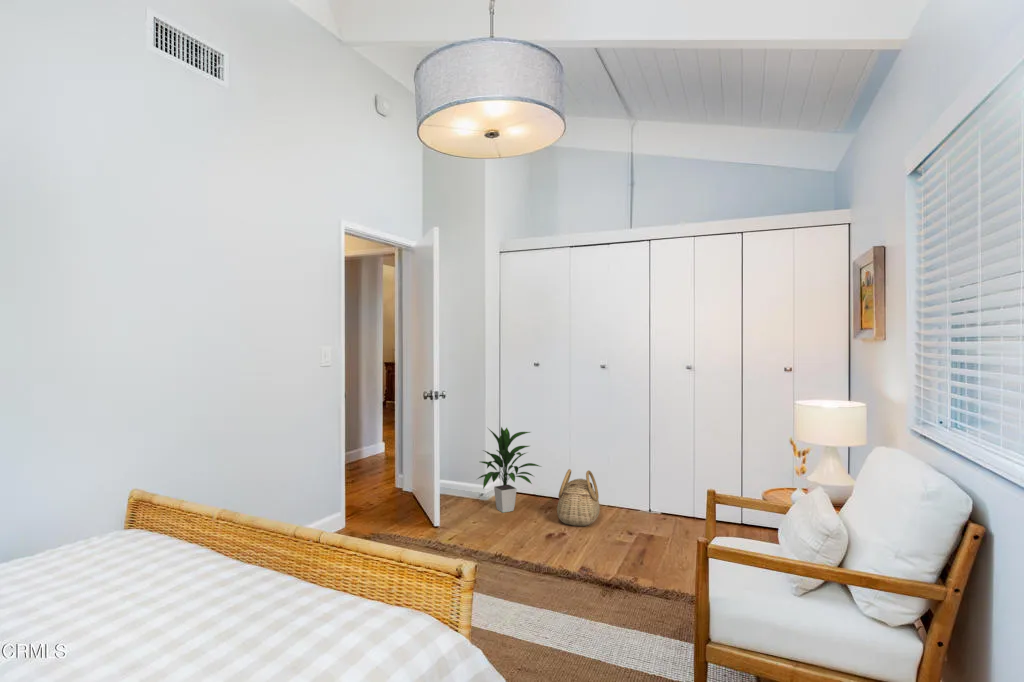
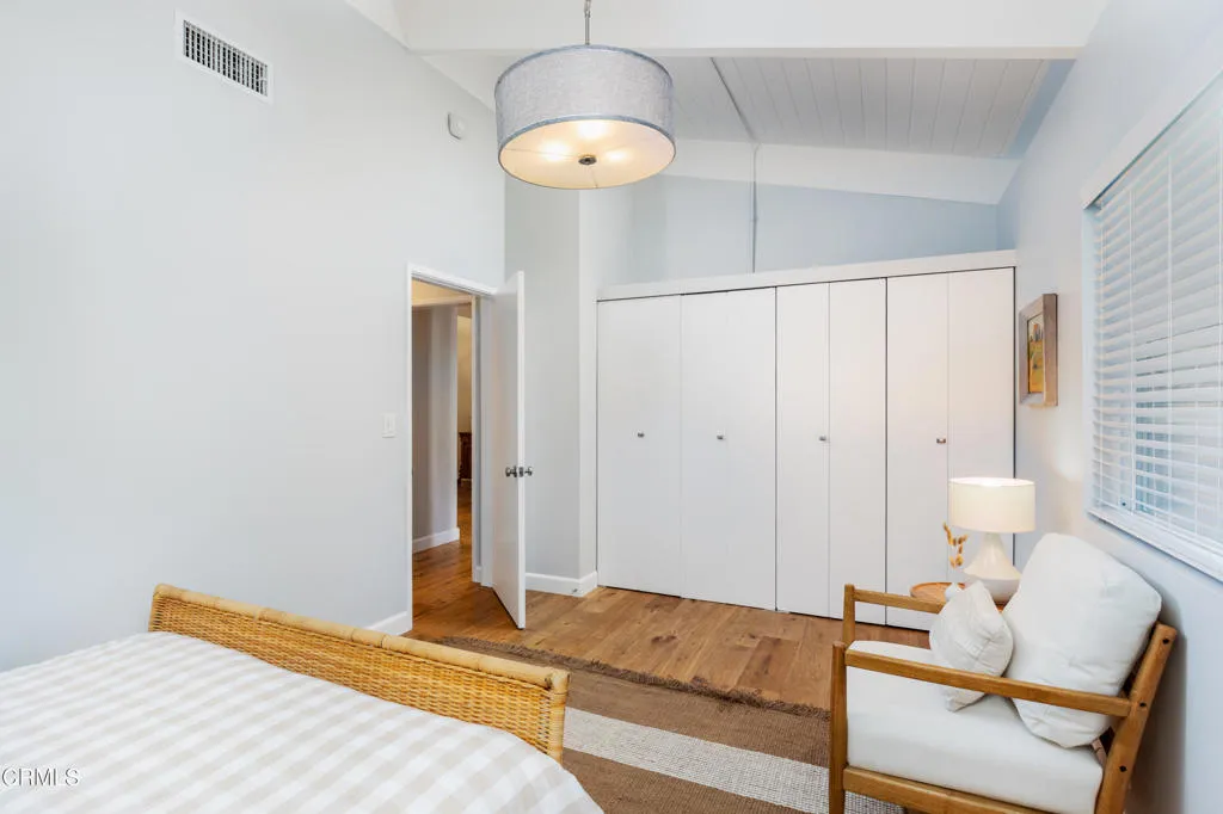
- indoor plant [475,426,543,513]
- basket [556,468,601,527]
